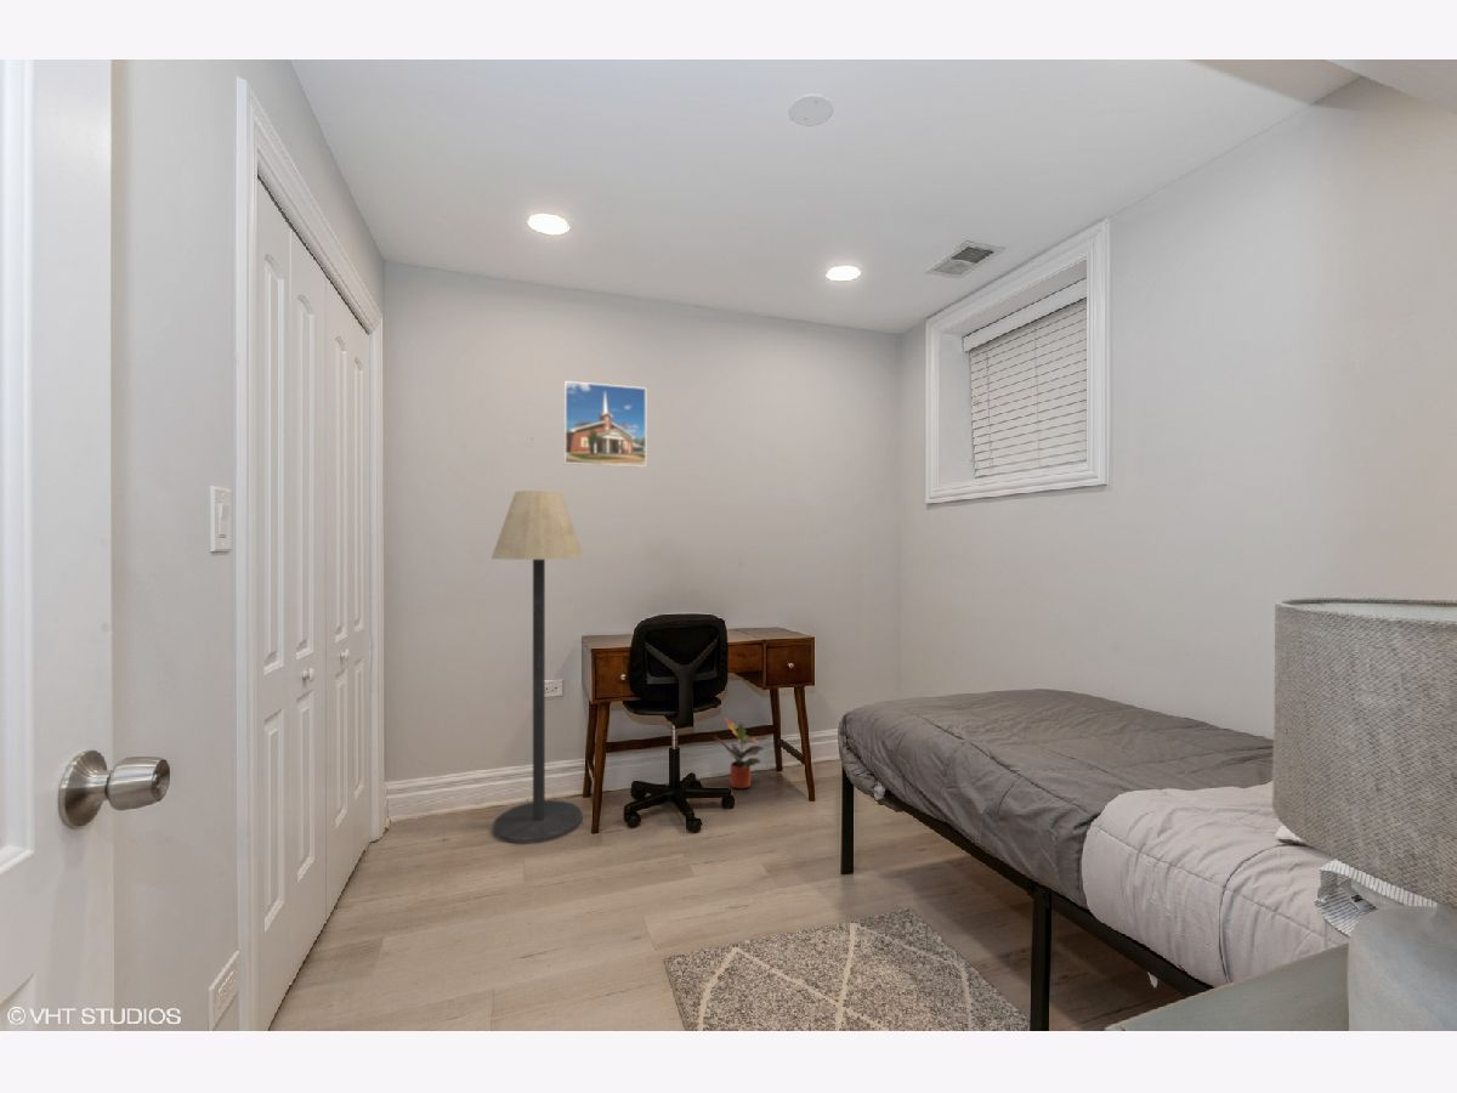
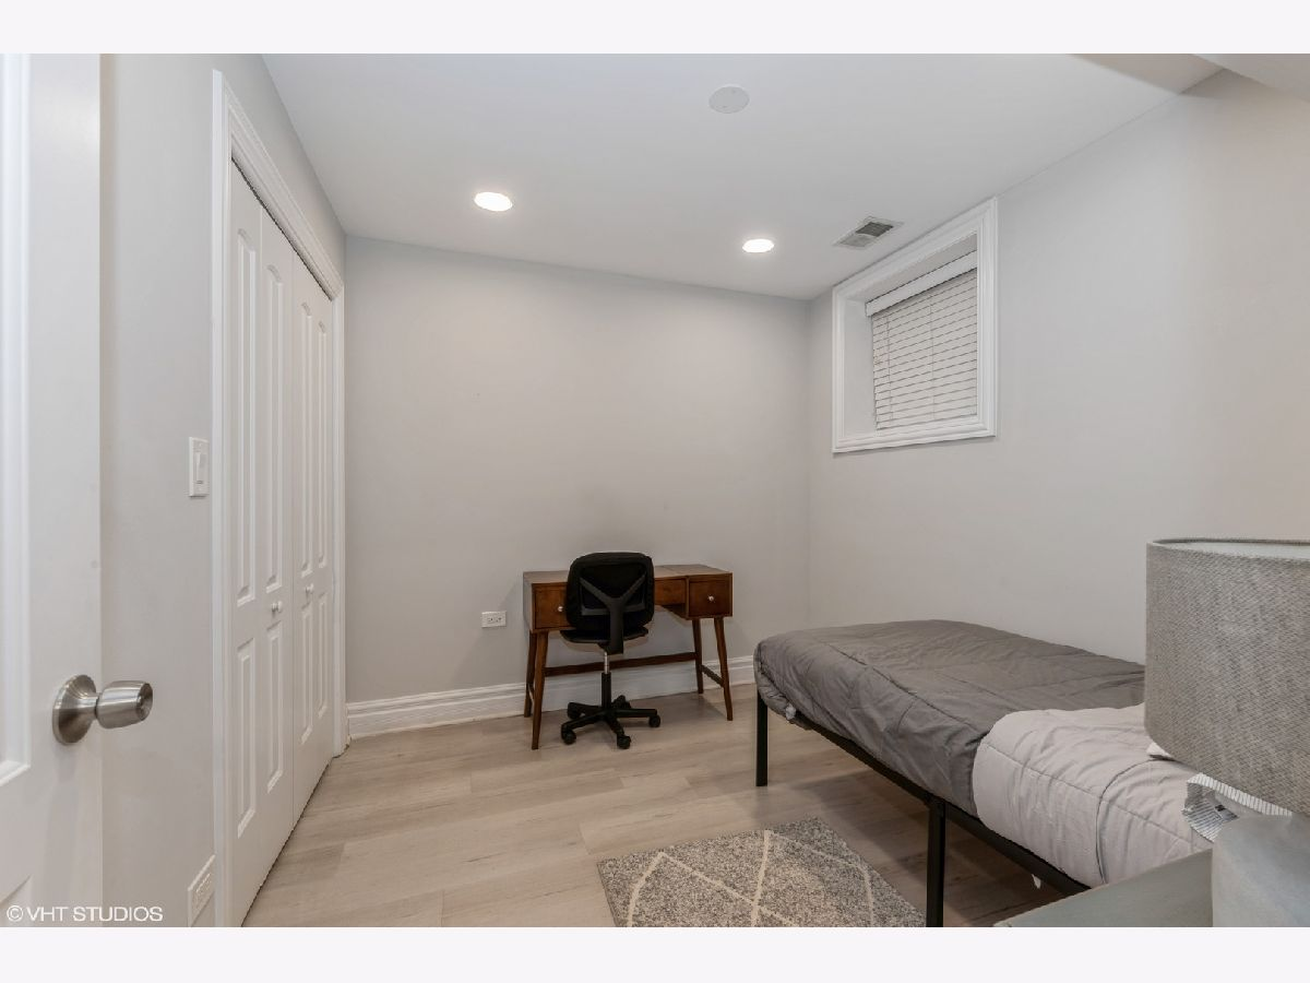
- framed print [563,380,647,469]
- potted plant [713,717,769,789]
- floor lamp [491,489,585,845]
